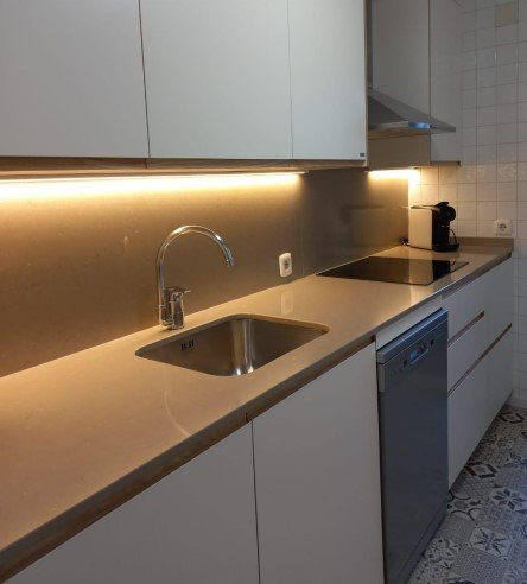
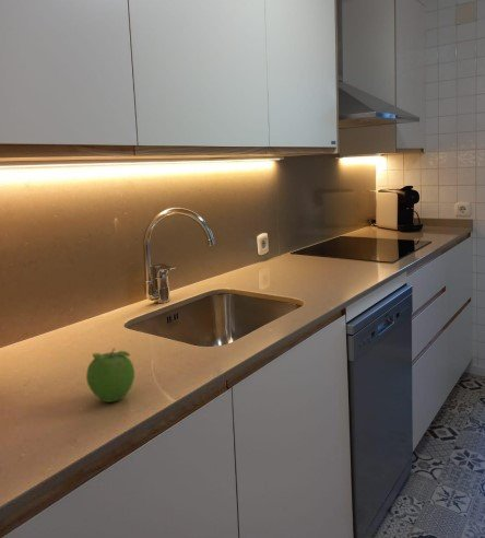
+ fruit [85,347,135,404]
